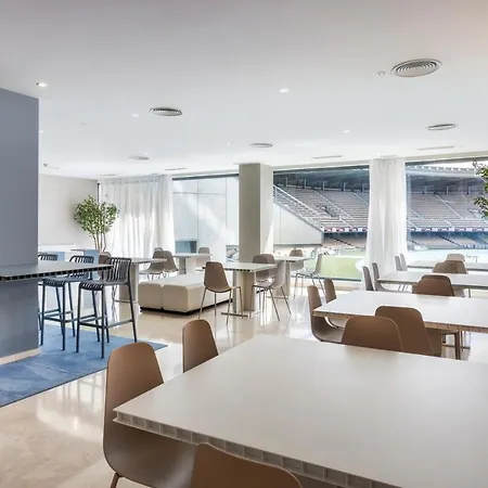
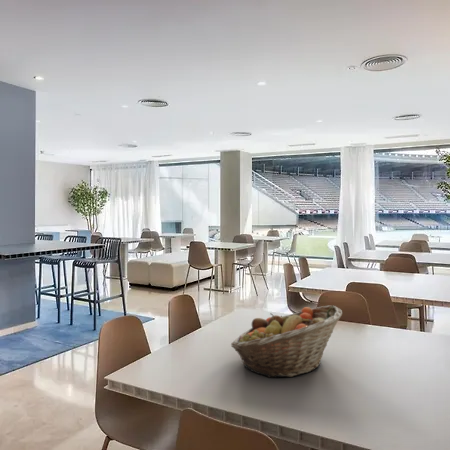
+ fruit basket [230,304,343,379]
